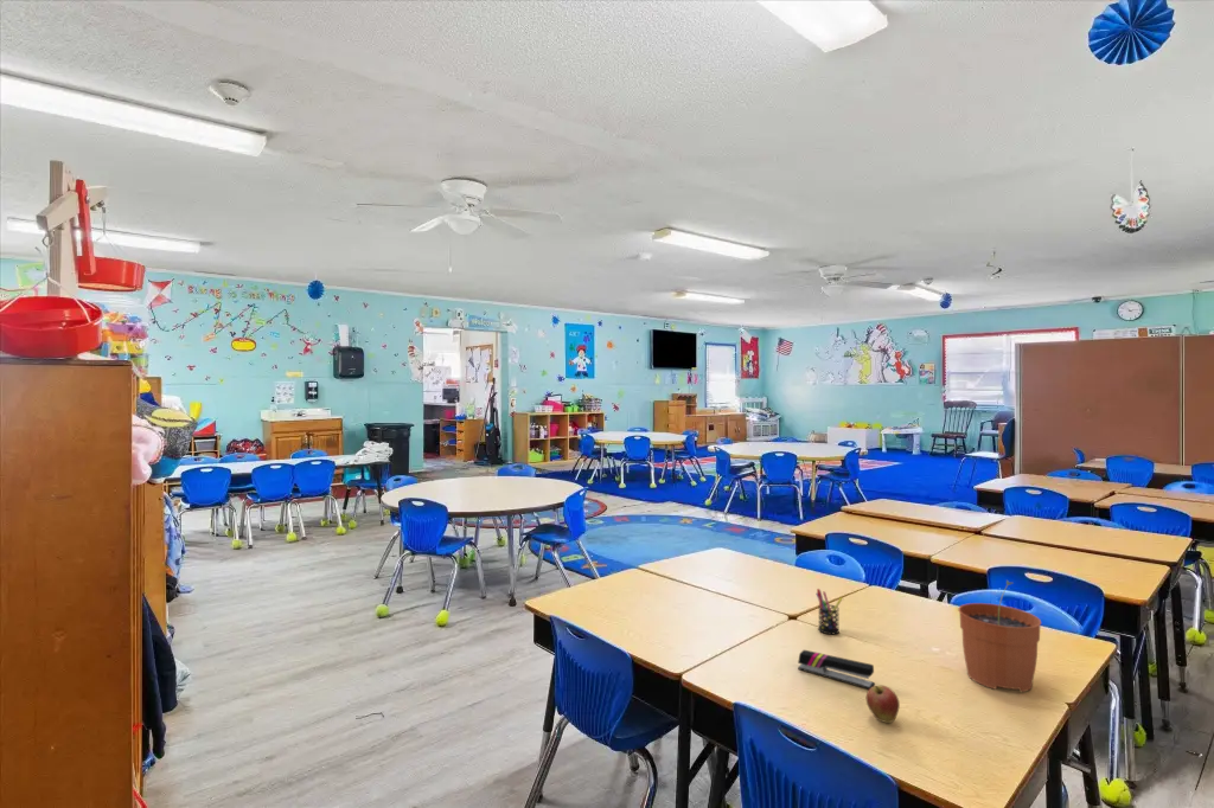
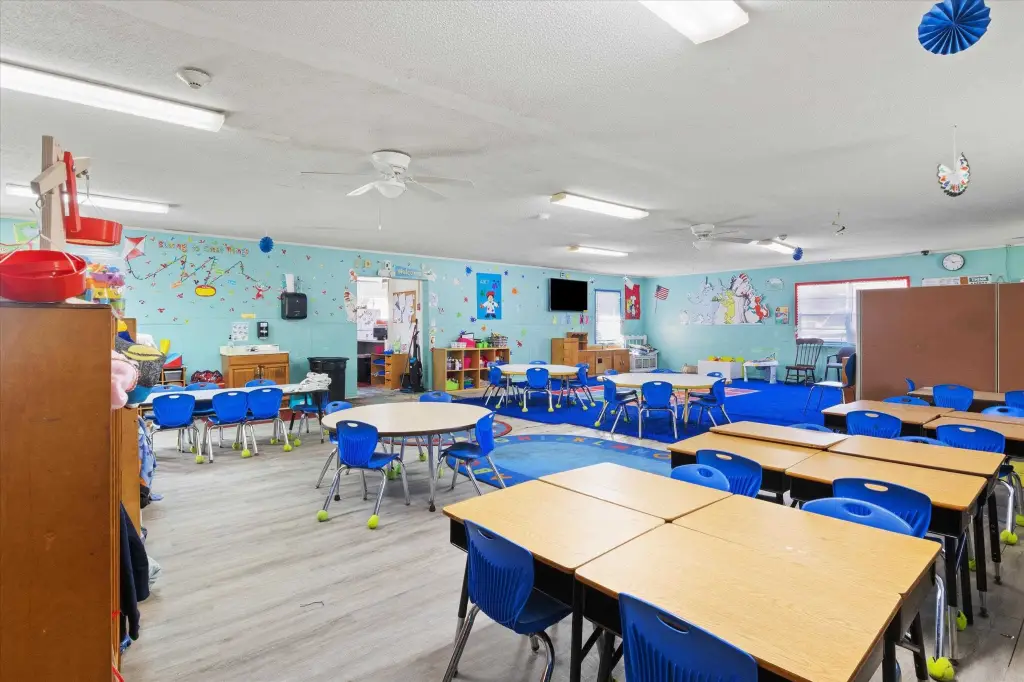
- plant pot [958,579,1042,693]
- fruit [865,685,901,724]
- pen holder [816,588,844,635]
- stapler [797,649,876,691]
